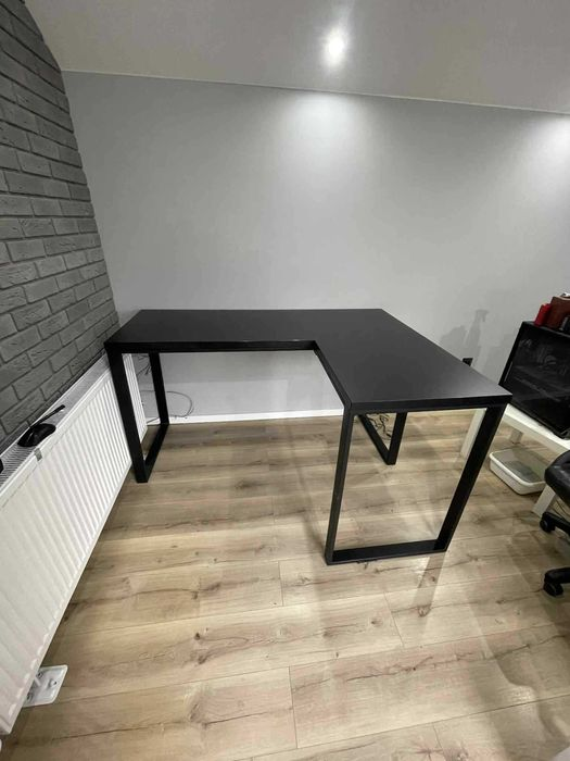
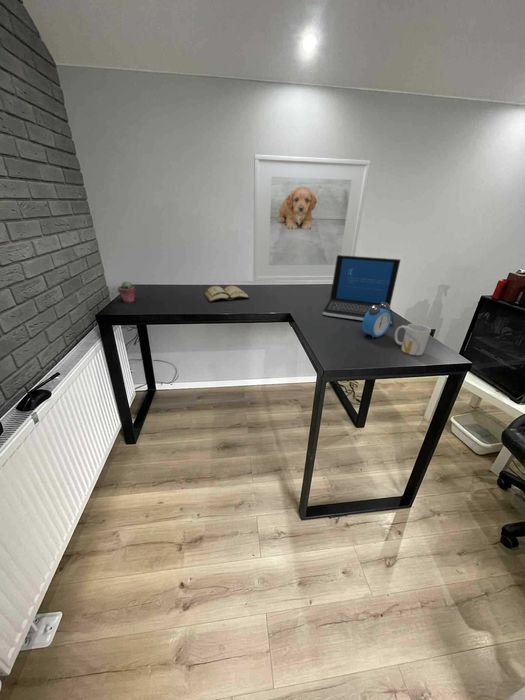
+ diary [203,285,250,303]
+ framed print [253,154,371,282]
+ mug [394,323,432,356]
+ alarm clock [361,303,392,339]
+ laptop [322,255,401,325]
+ potted succulent [117,280,136,304]
